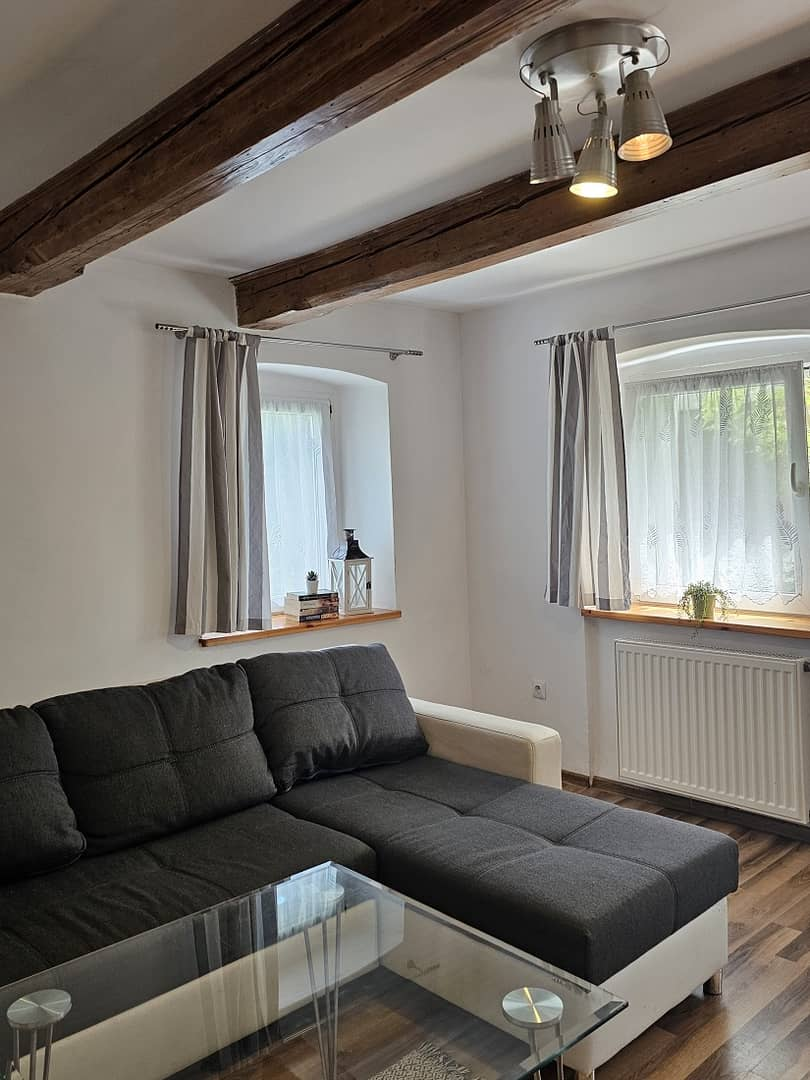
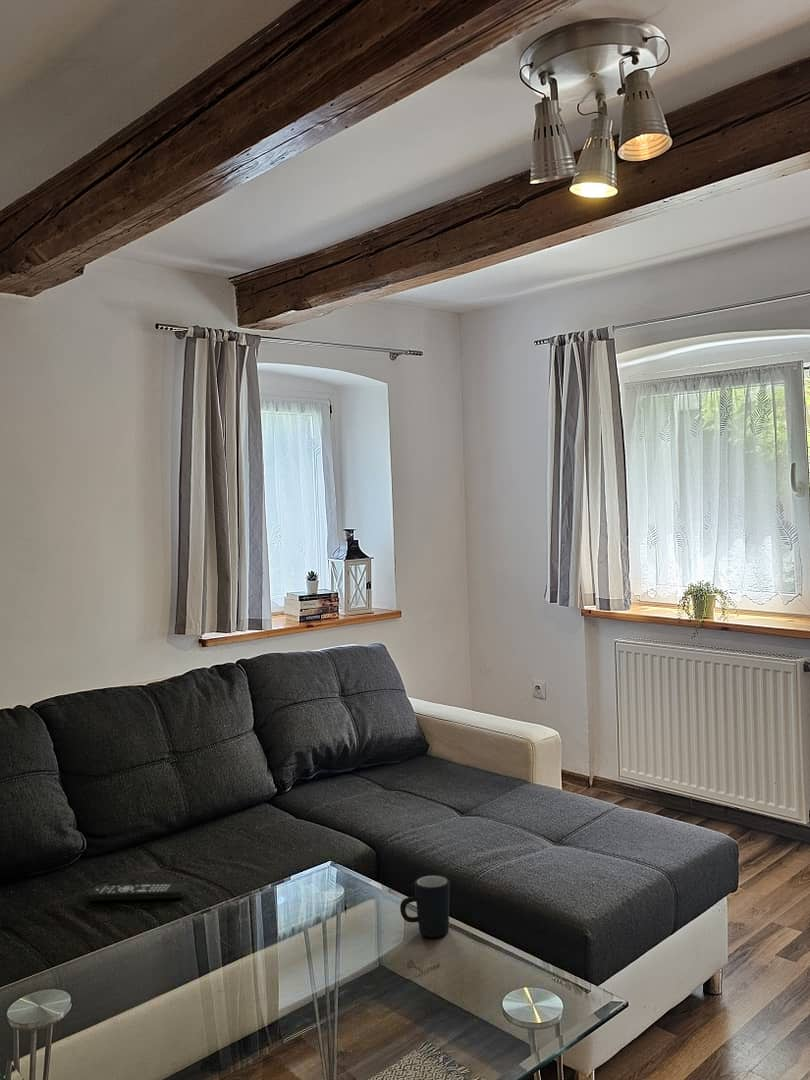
+ mug [399,874,451,938]
+ remote control [88,882,188,902]
